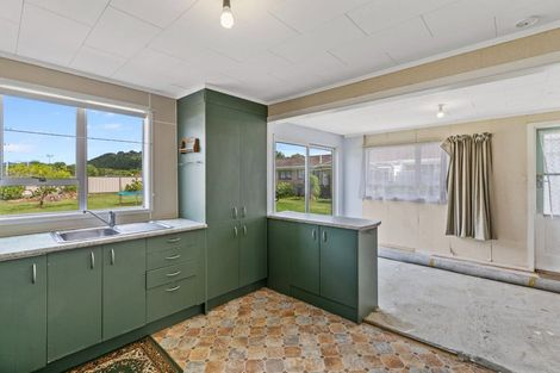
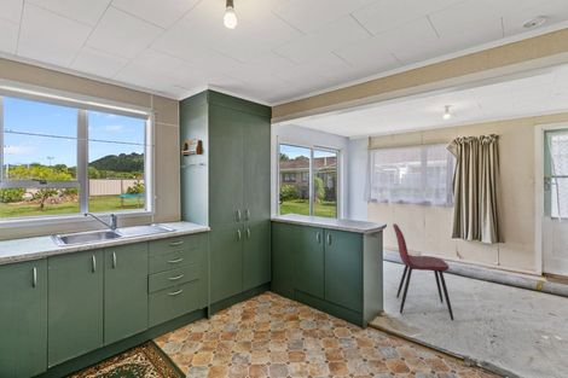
+ dining chair [392,222,454,321]
